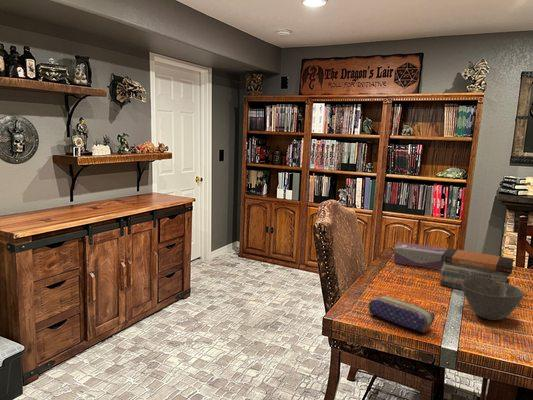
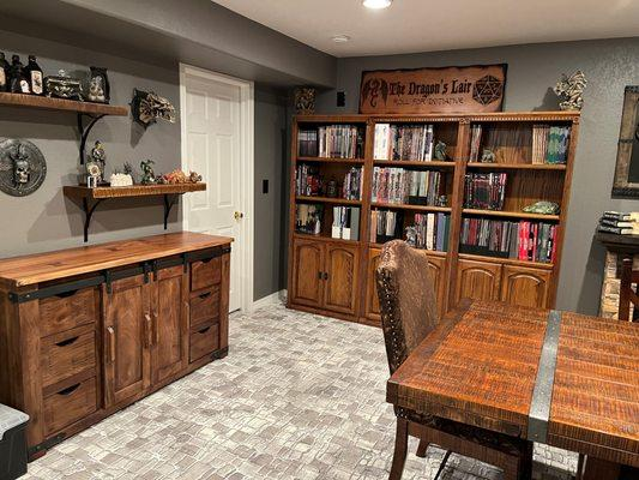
- bowl [462,278,524,321]
- book stack [439,247,515,291]
- tissue box [393,241,448,271]
- pencil case [368,295,436,334]
